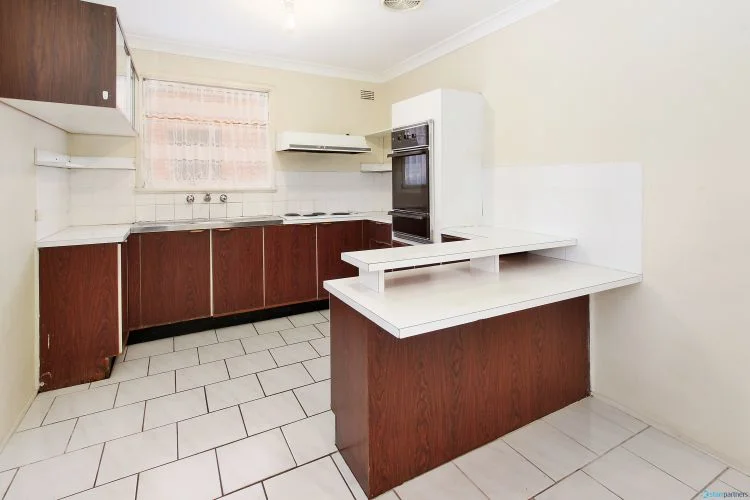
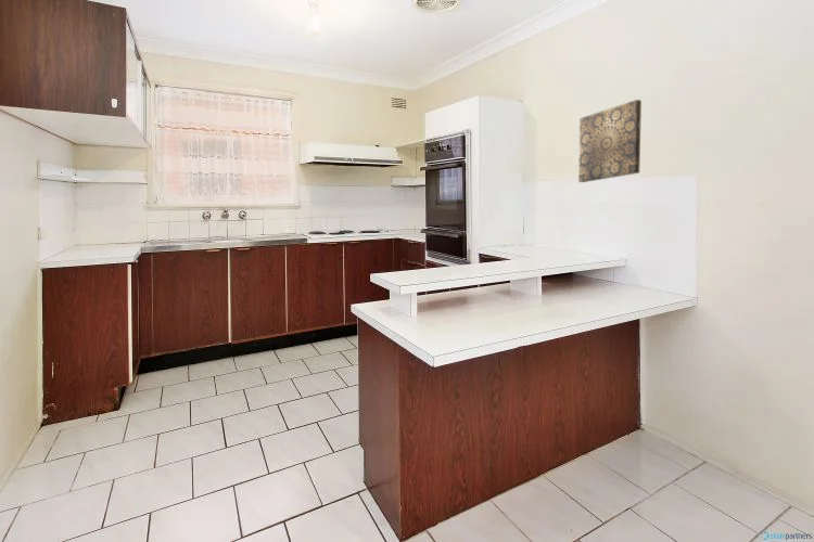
+ wall art [577,99,643,183]
